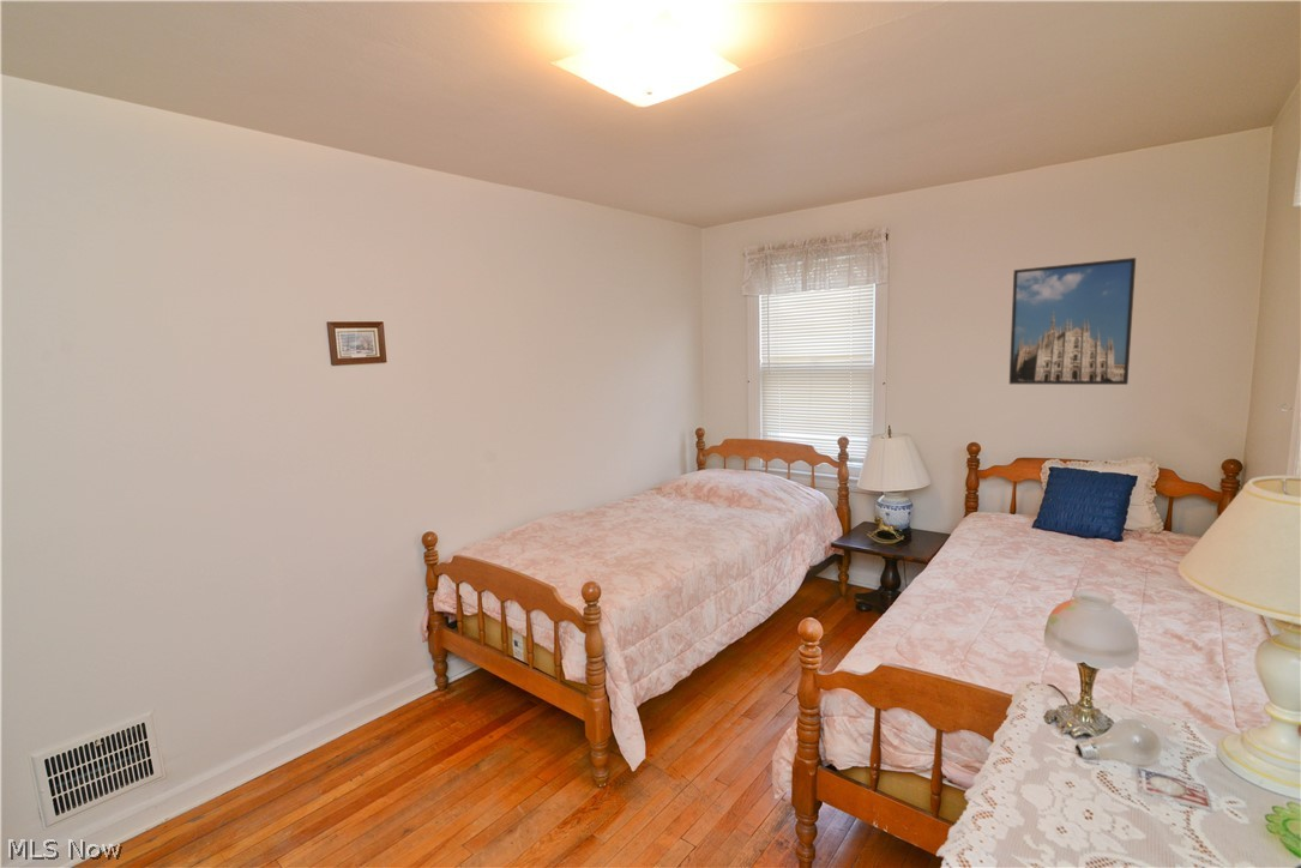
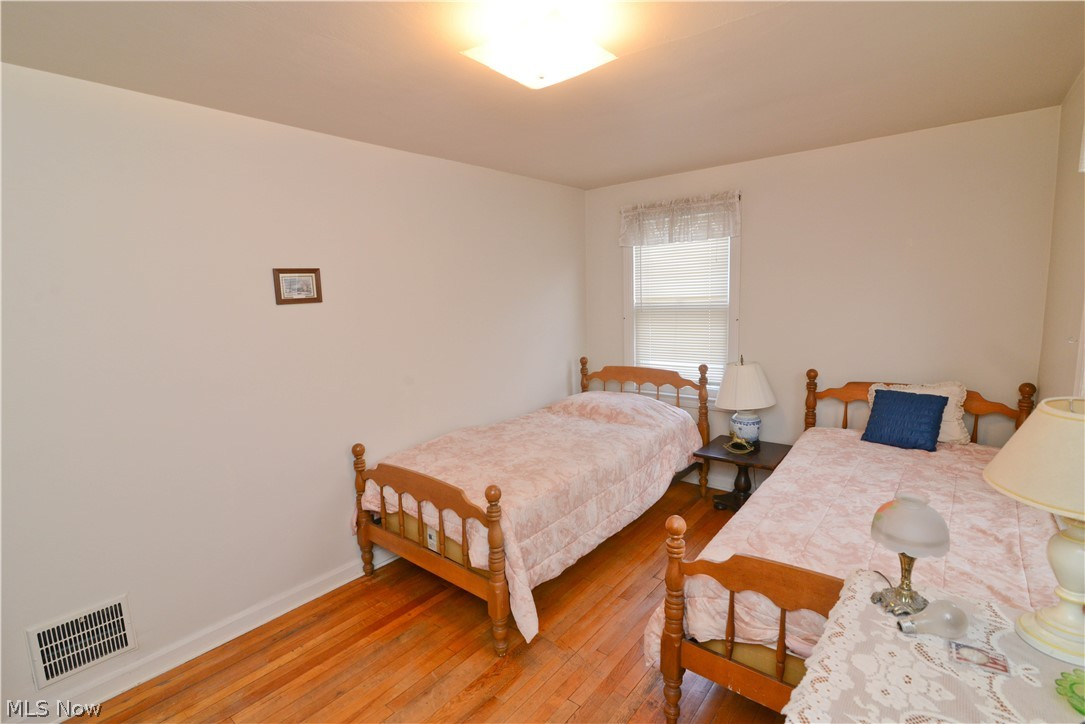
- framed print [1008,257,1137,386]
